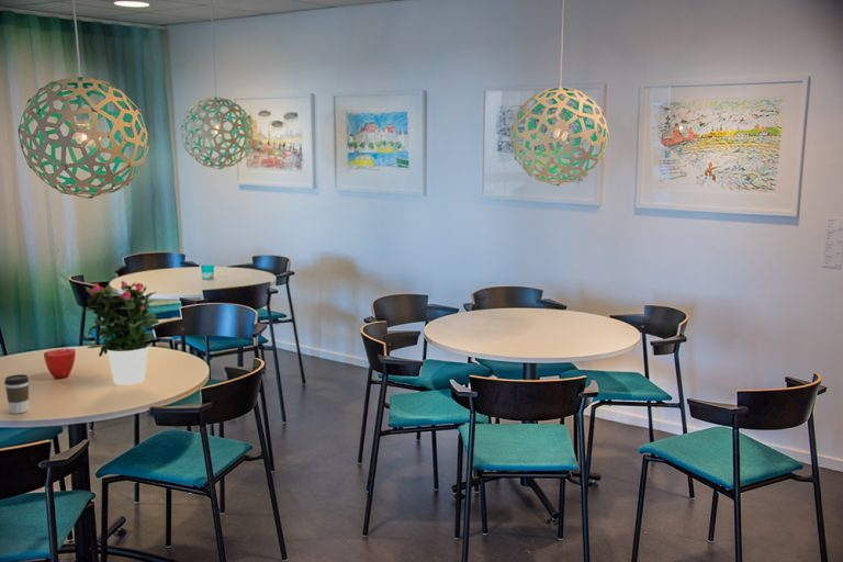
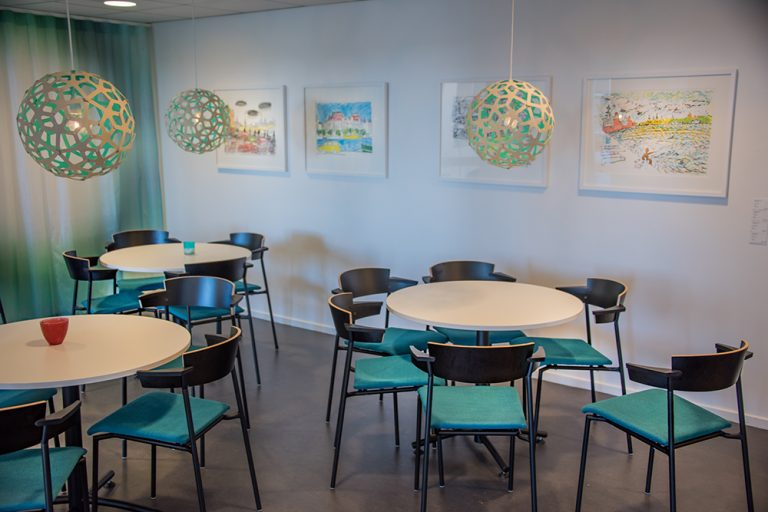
- potted flower [82,280,160,386]
- coffee cup [3,373,30,415]
